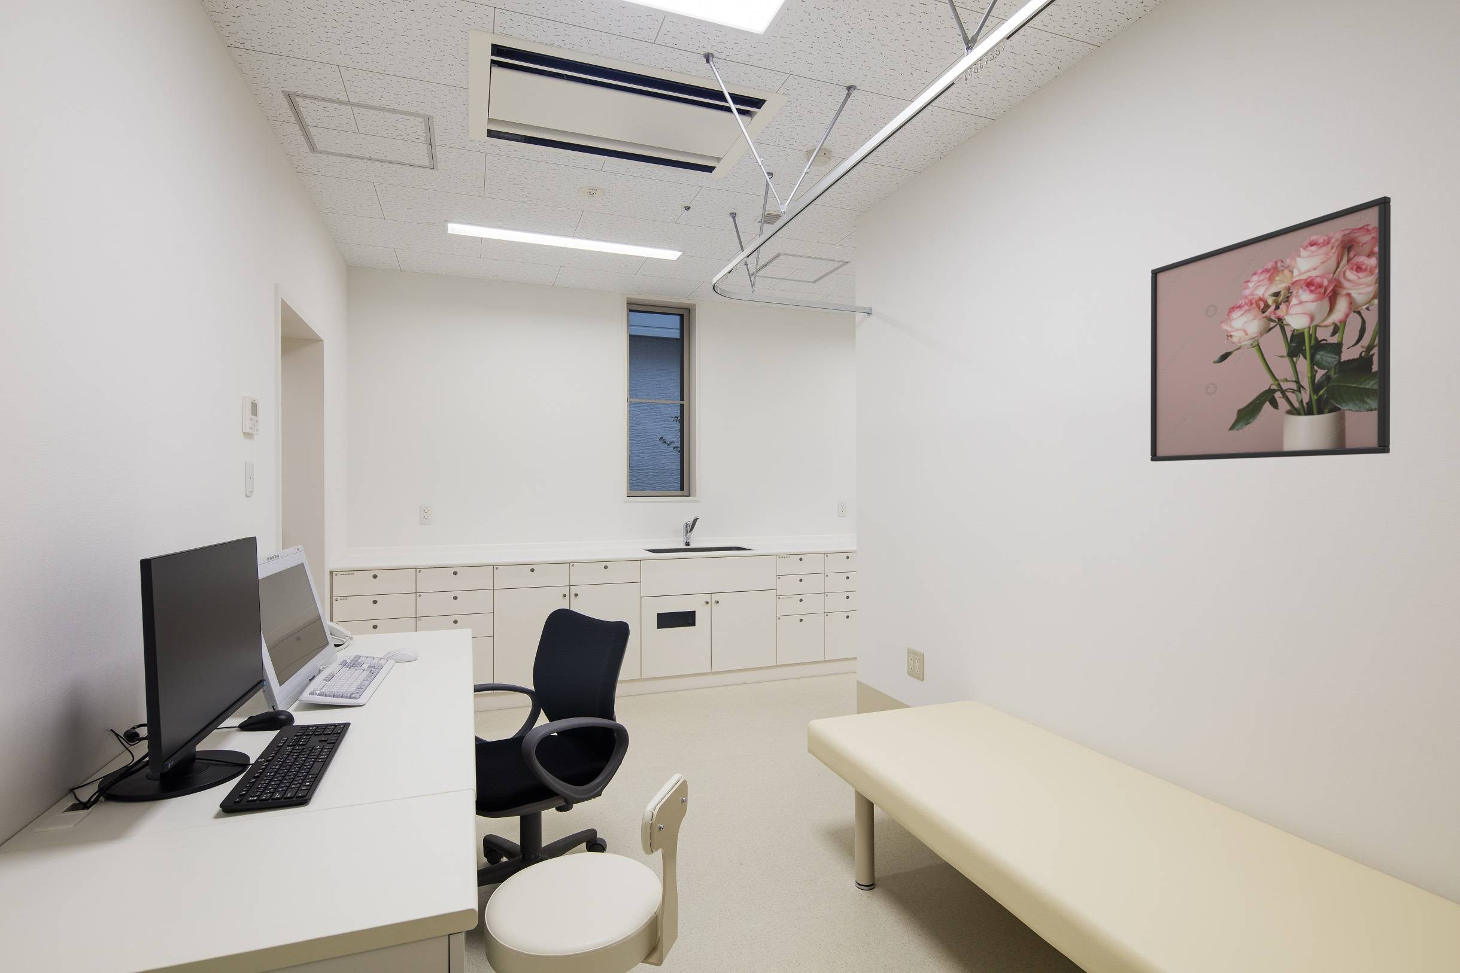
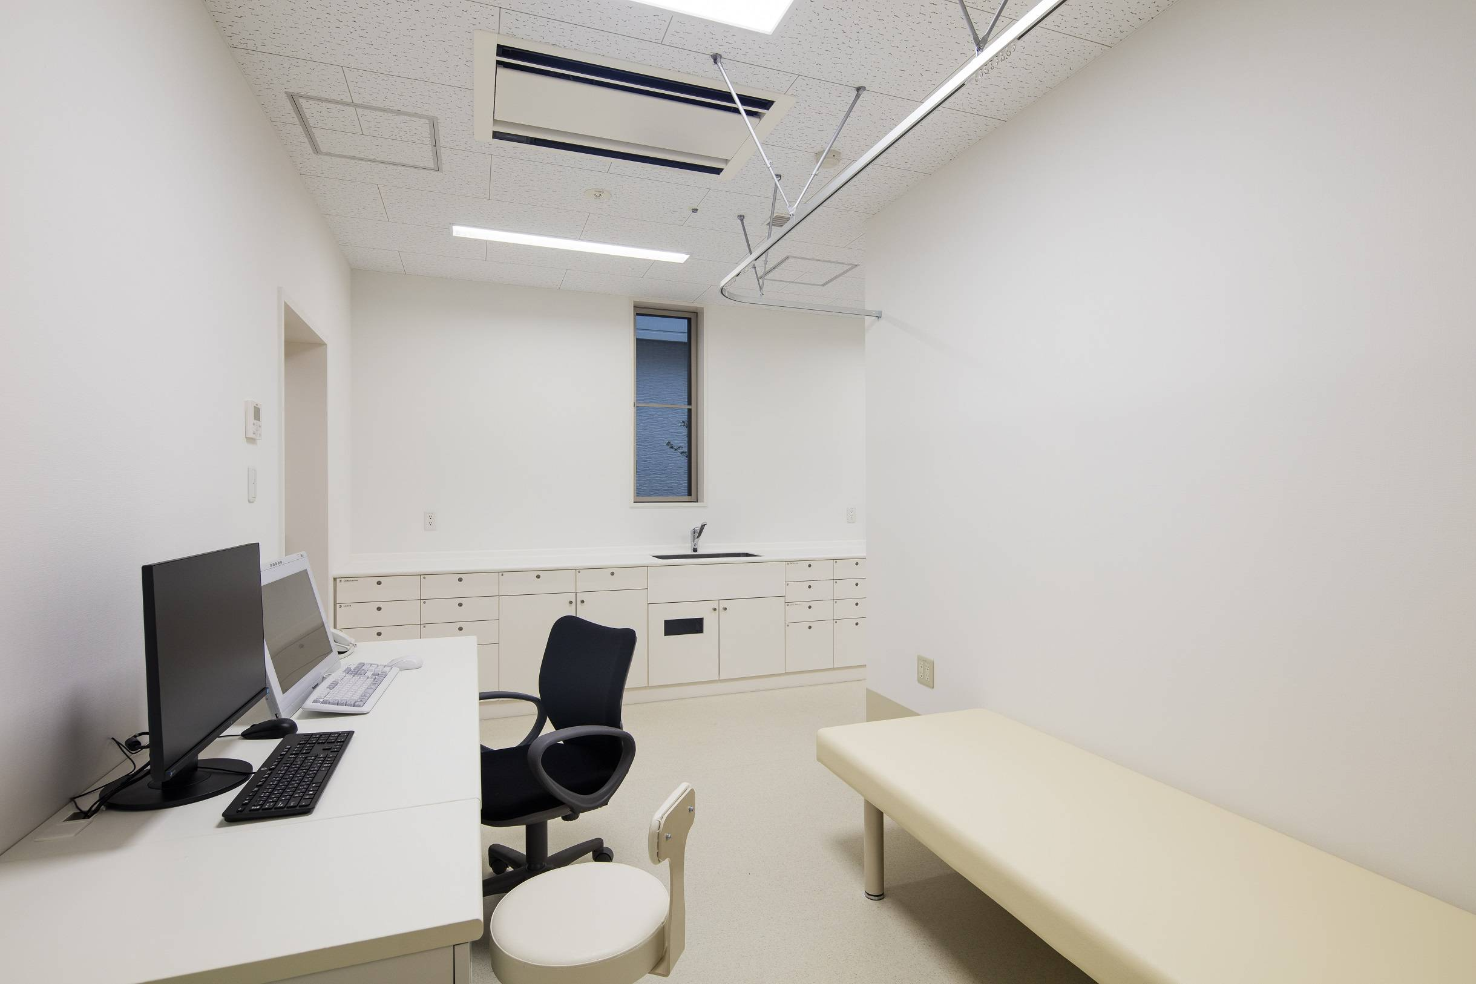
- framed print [1150,195,1392,462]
